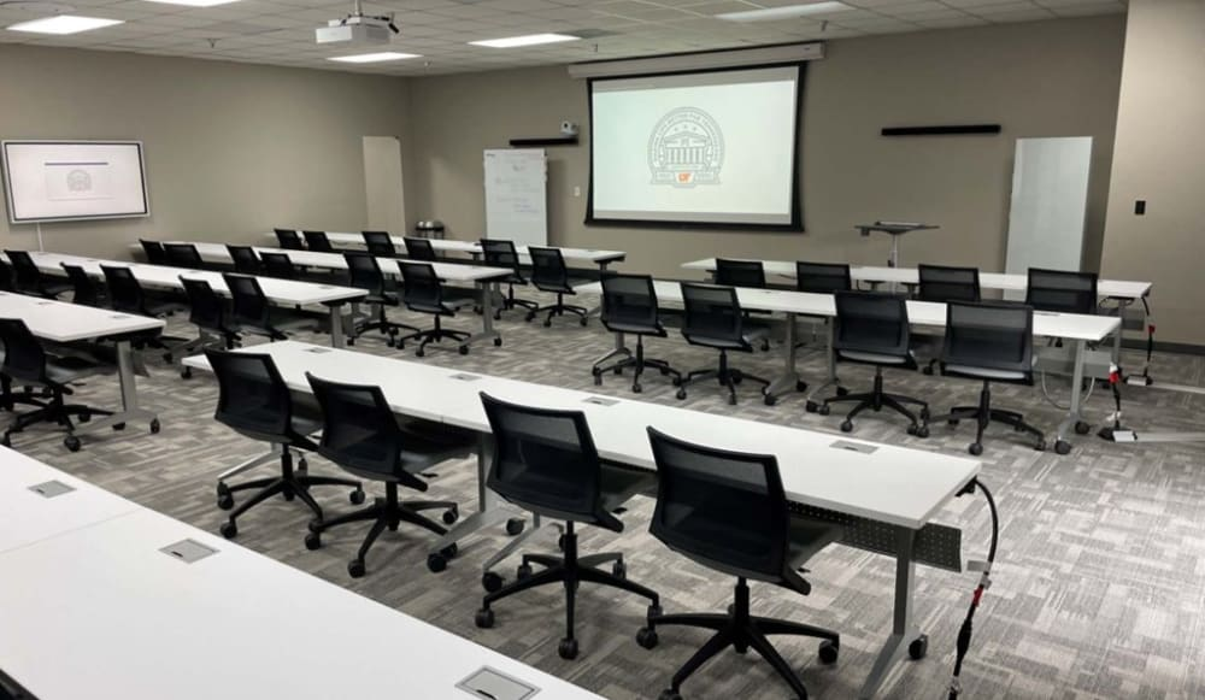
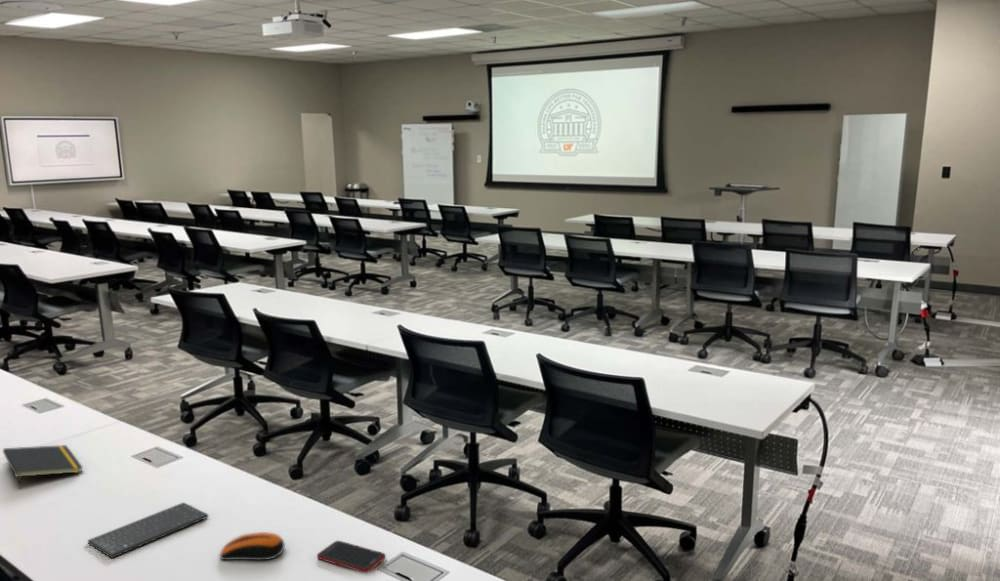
+ keyboard [87,501,209,559]
+ notepad [2,444,84,489]
+ cell phone [316,540,387,574]
+ computer mouse [219,531,286,561]
